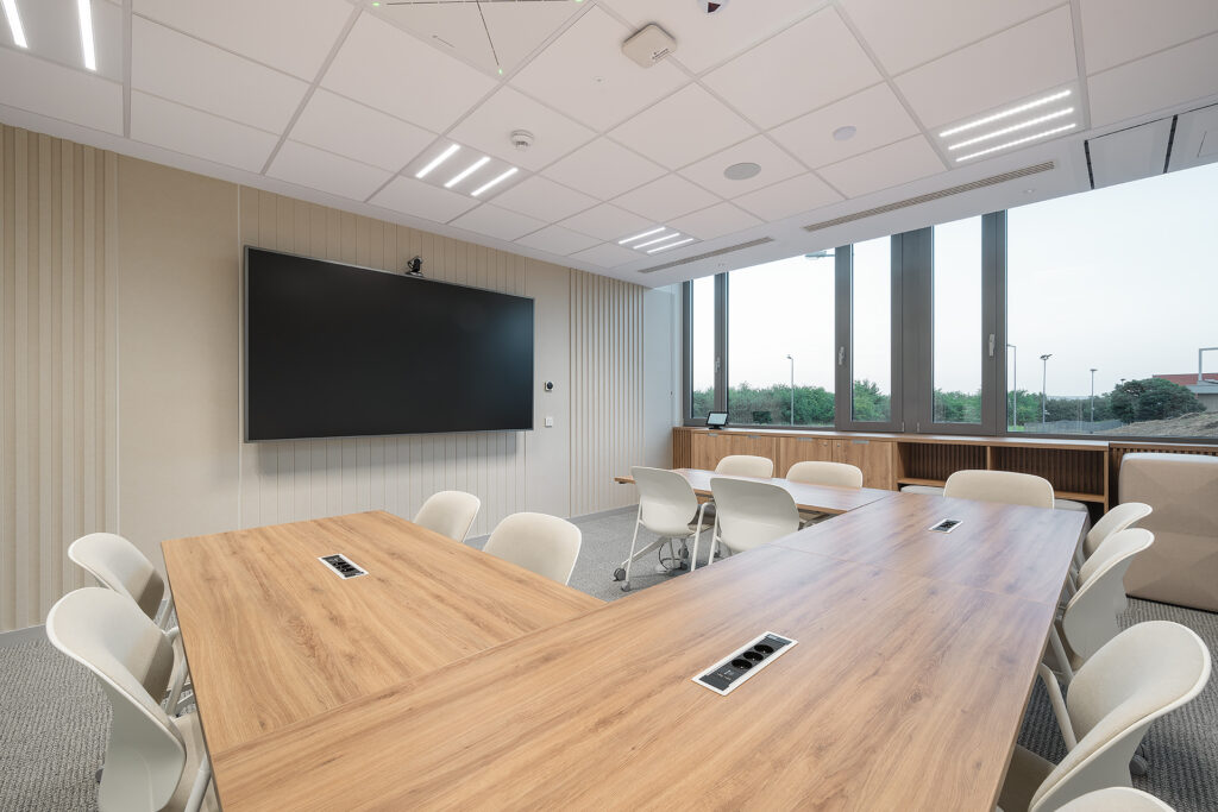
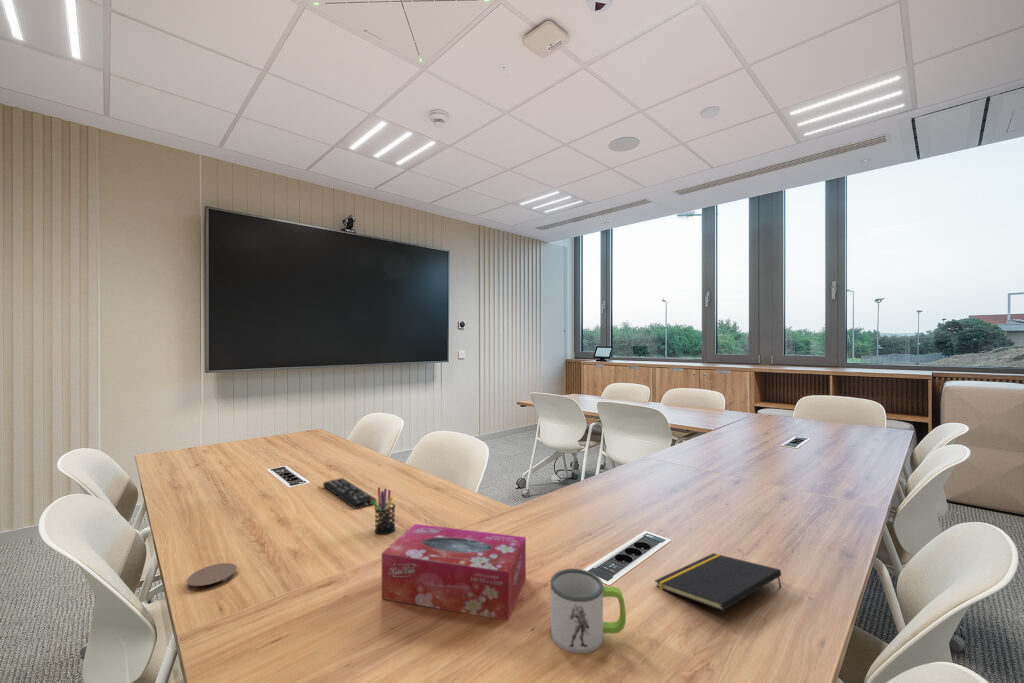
+ mug [549,568,627,654]
+ coaster [186,562,238,591]
+ tissue box [381,523,527,621]
+ notepad [654,552,782,612]
+ remote control [322,477,377,510]
+ pen holder [371,486,396,536]
